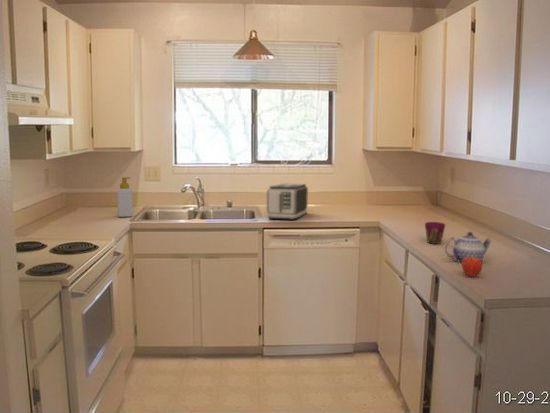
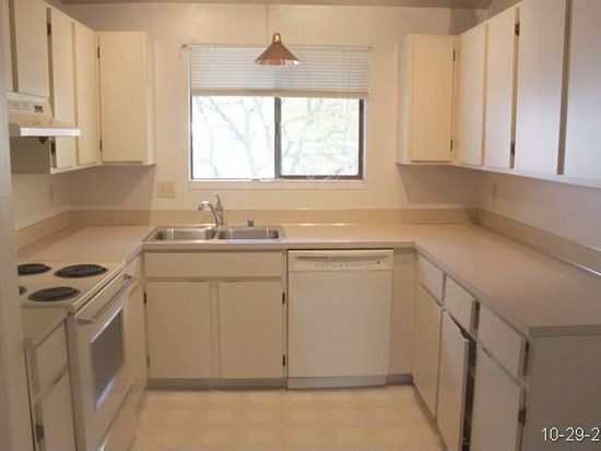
- cup [424,221,446,245]
- teapot [444,231,492,263]
- toaster [266,182,309,221]
- soap bottle [116,176,134,218]
- fruit [461,256,484,278]
